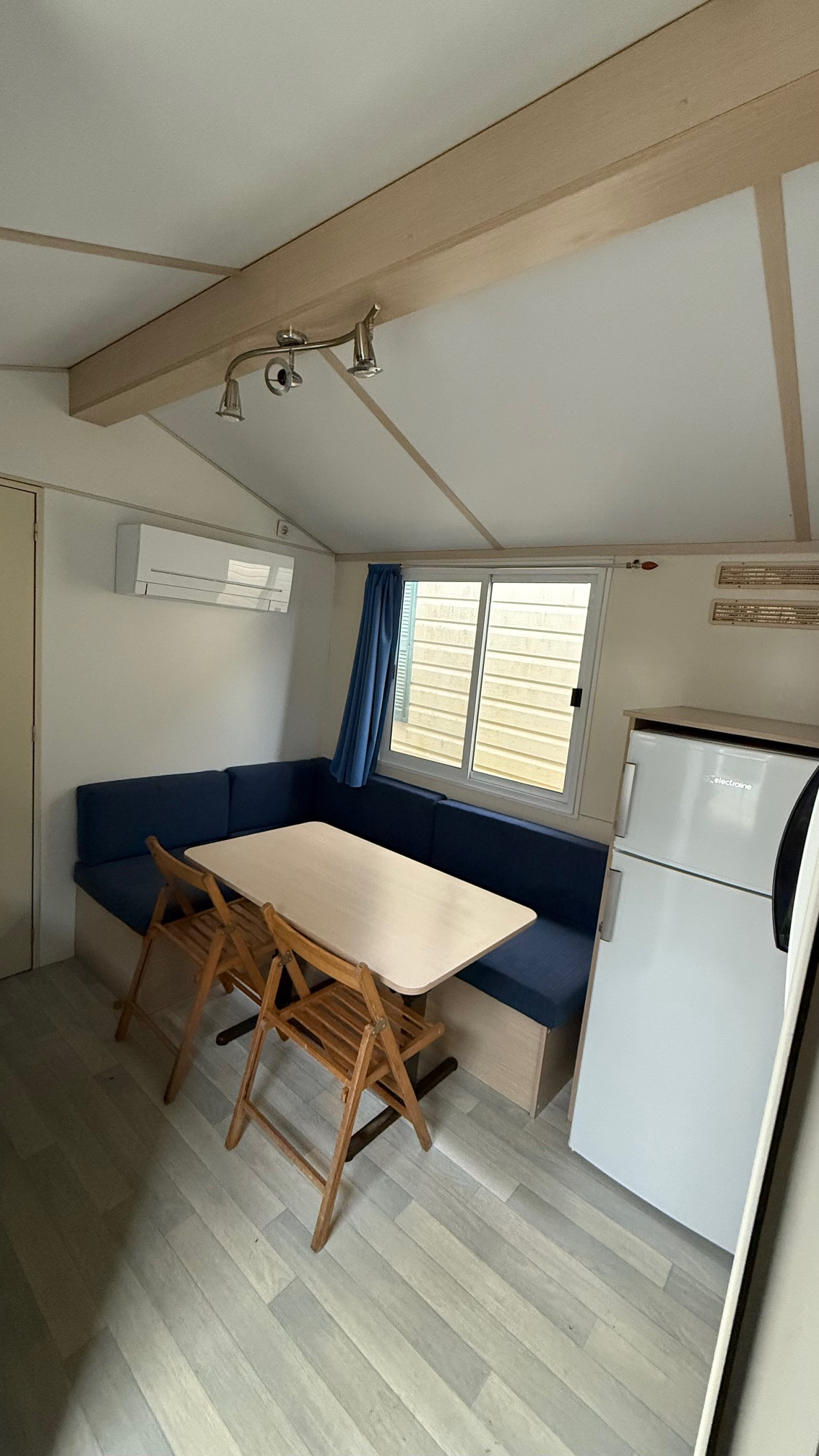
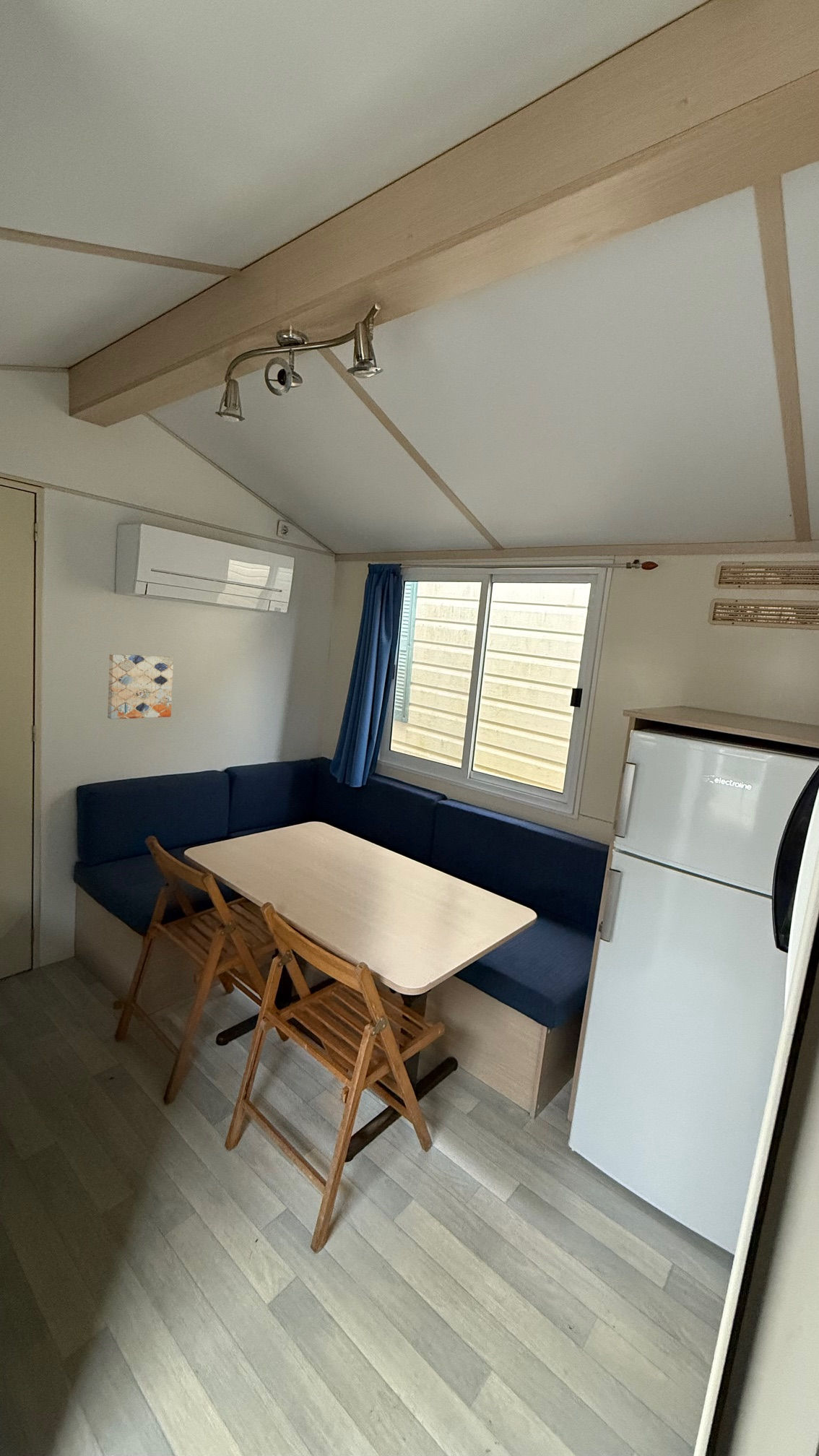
+ wall art [107,654,174,720]
